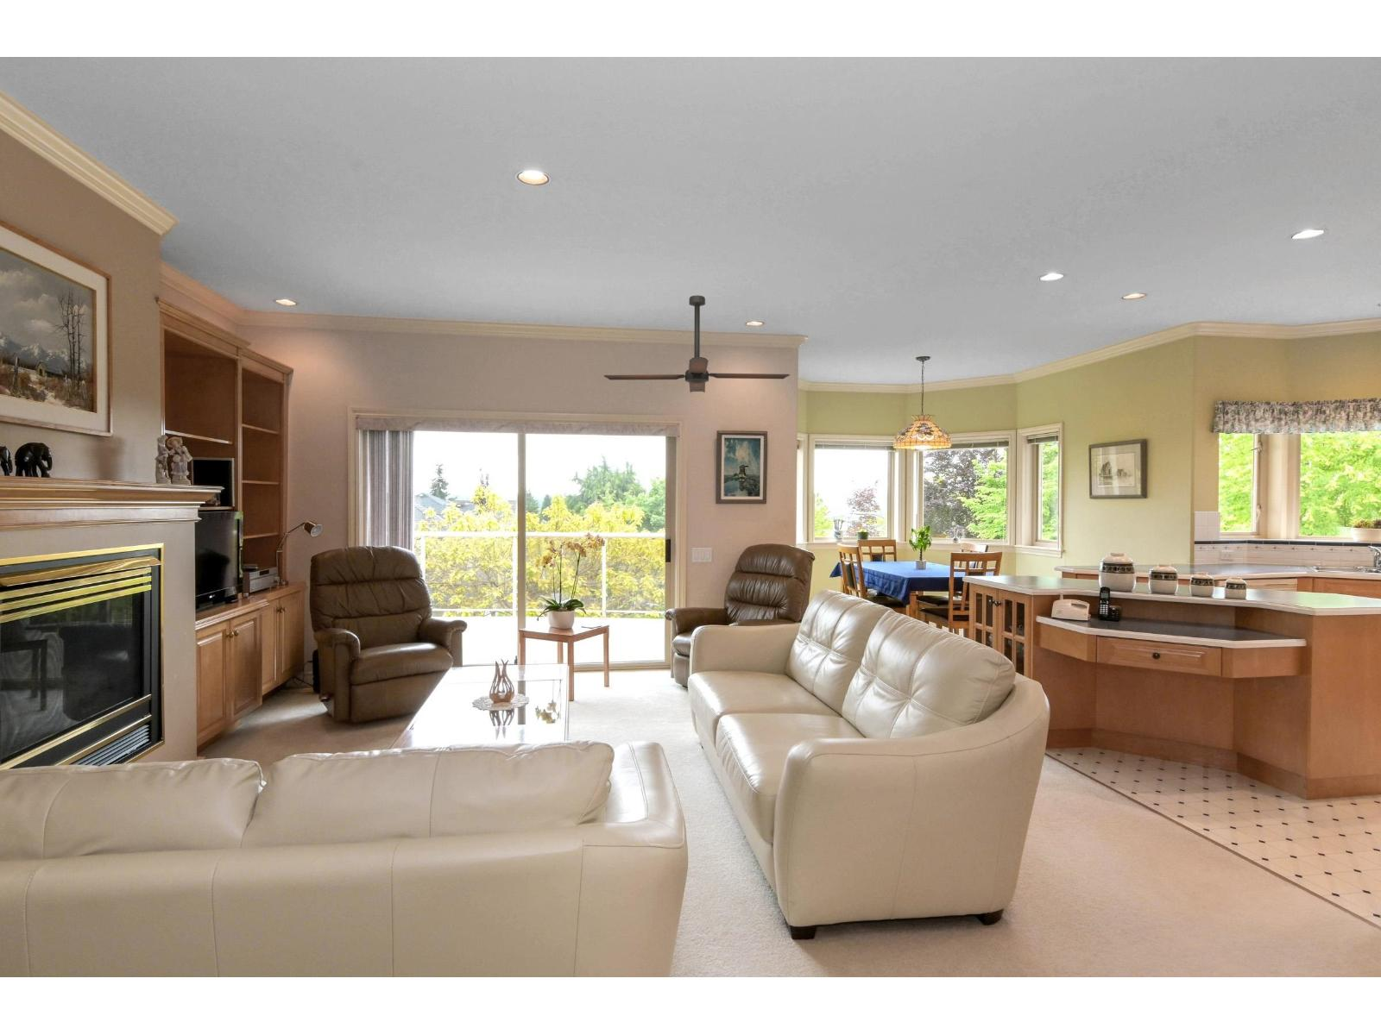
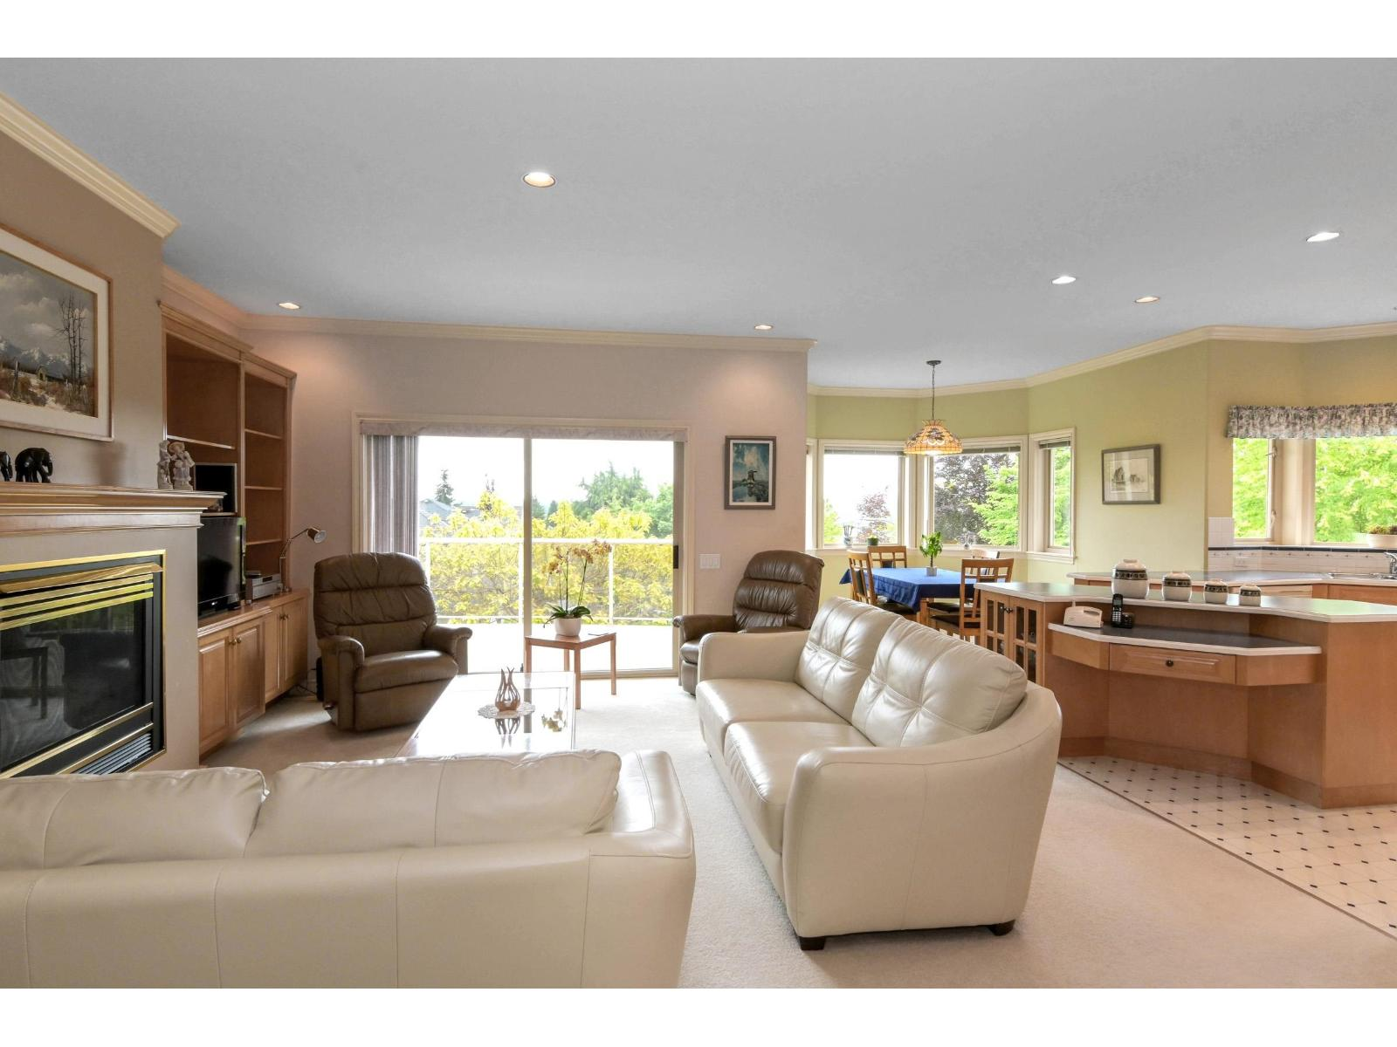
- ceiling fan [604,295,791,394]
